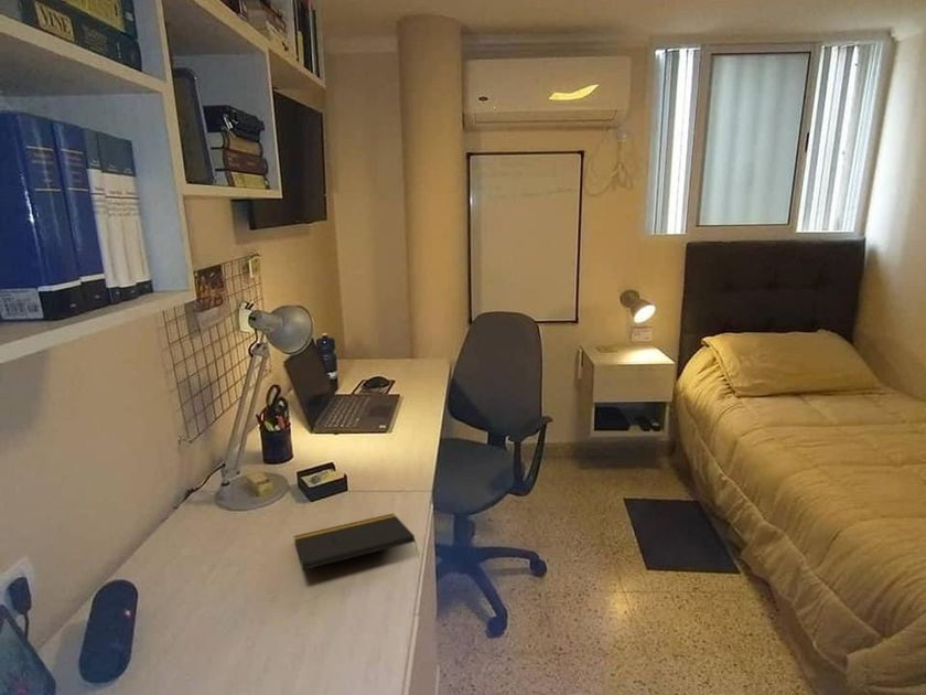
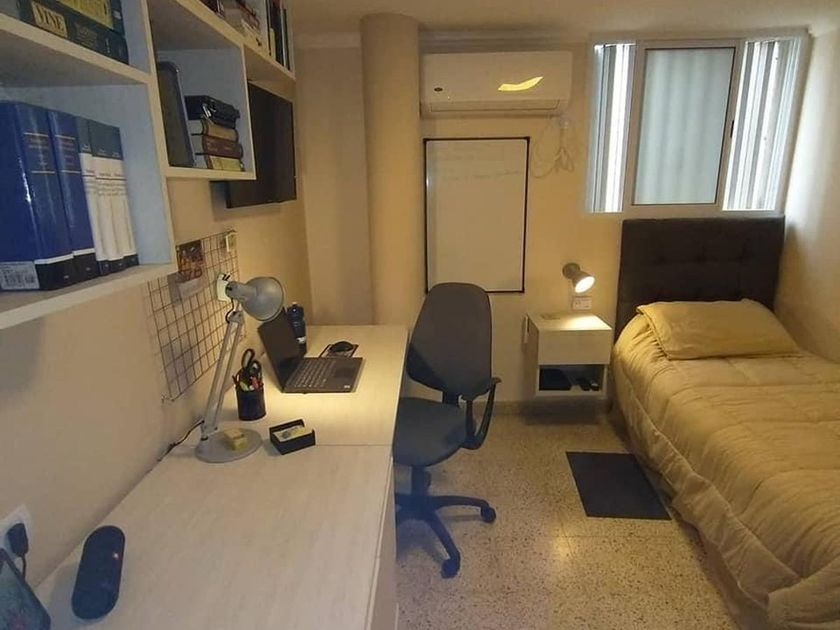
- notepad [293,512,419,571]
